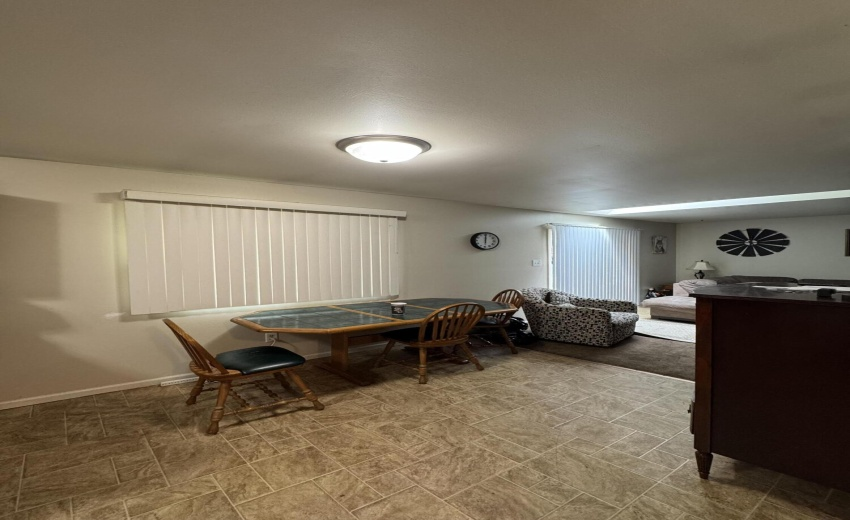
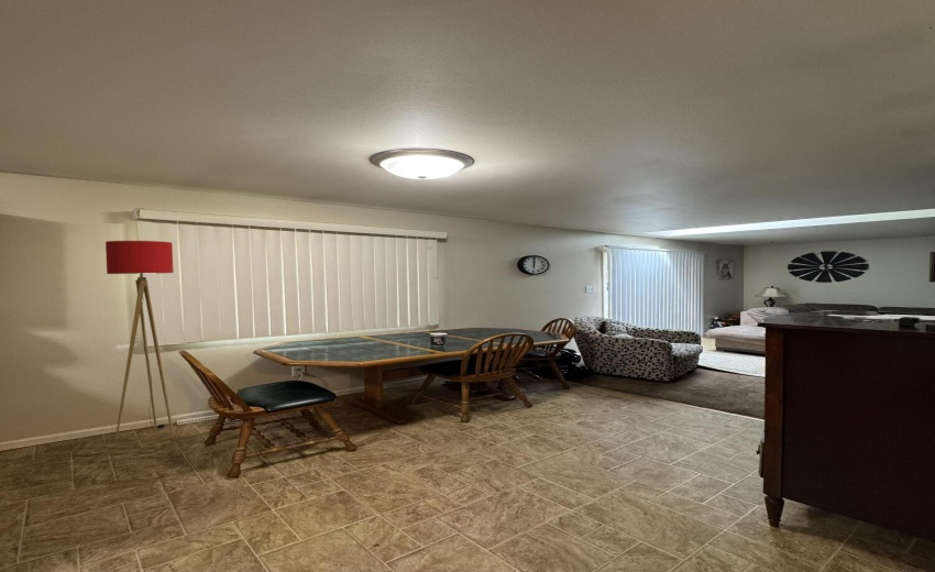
+ floor lamp [105,240,175,442]
